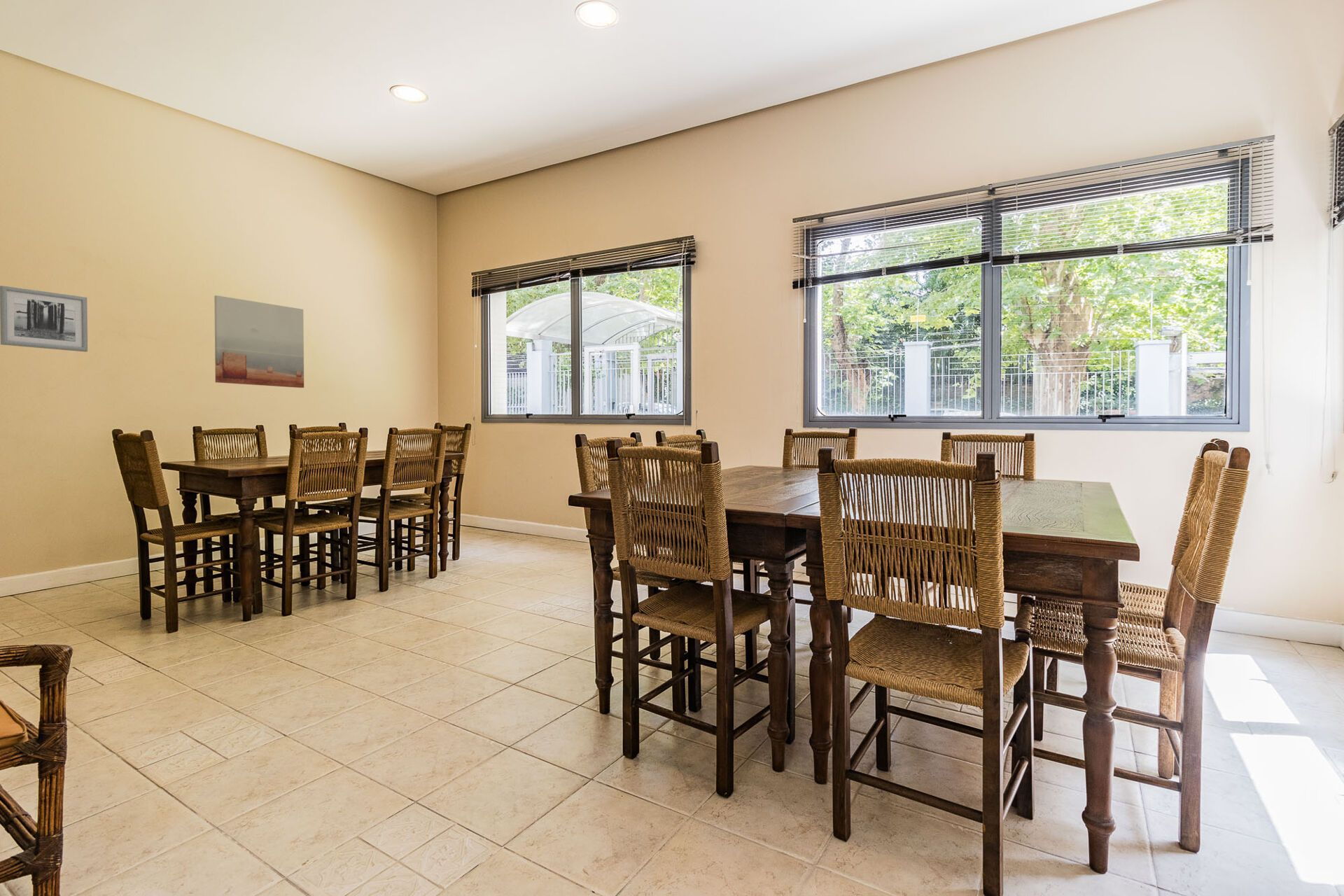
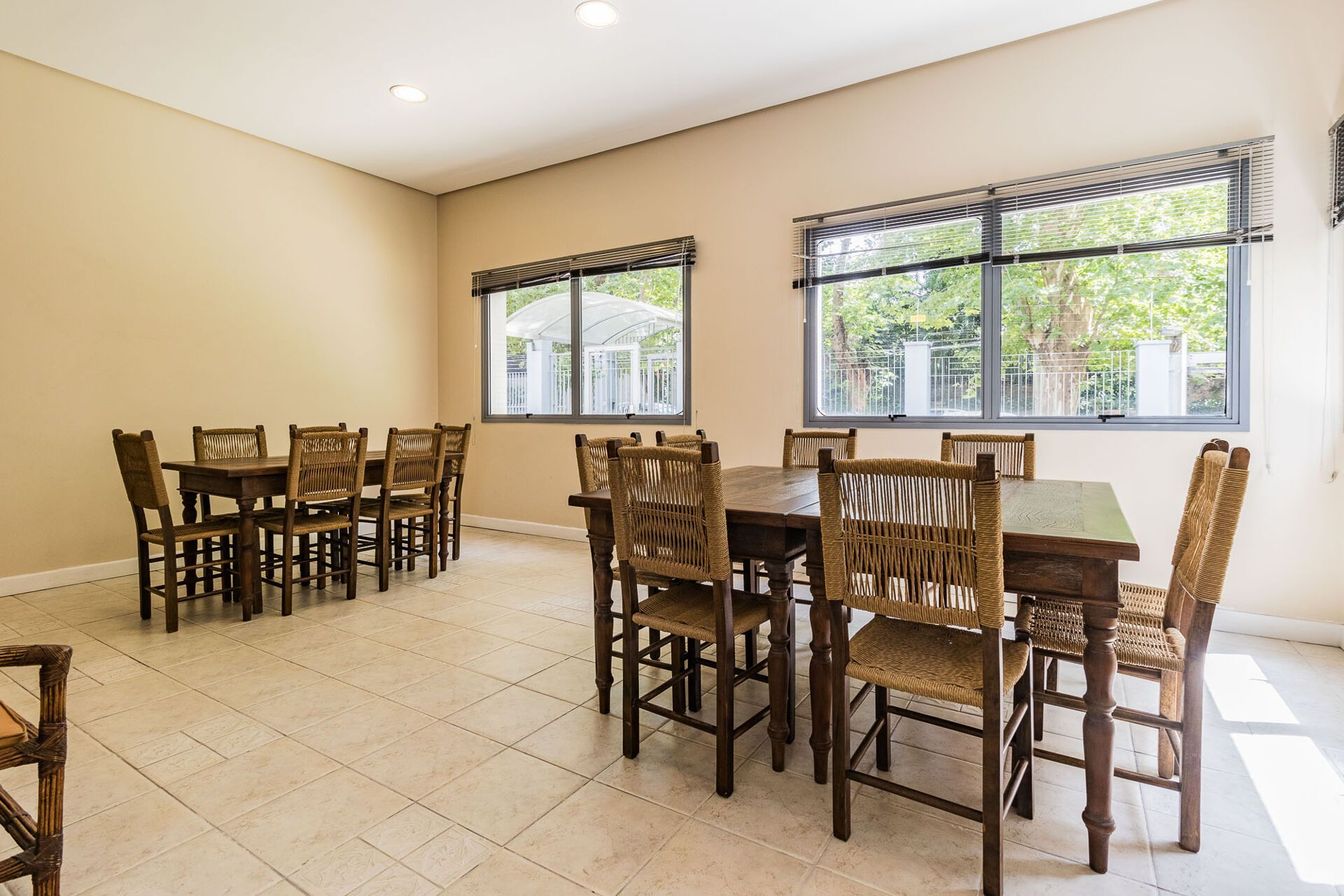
- wall art [0,285,88,353]
- wall art [214,295,304,388]
